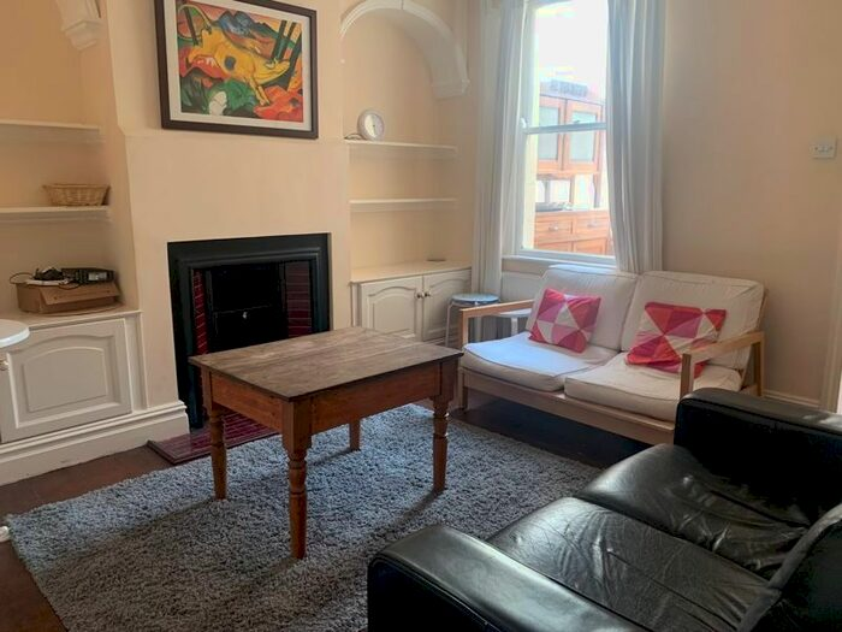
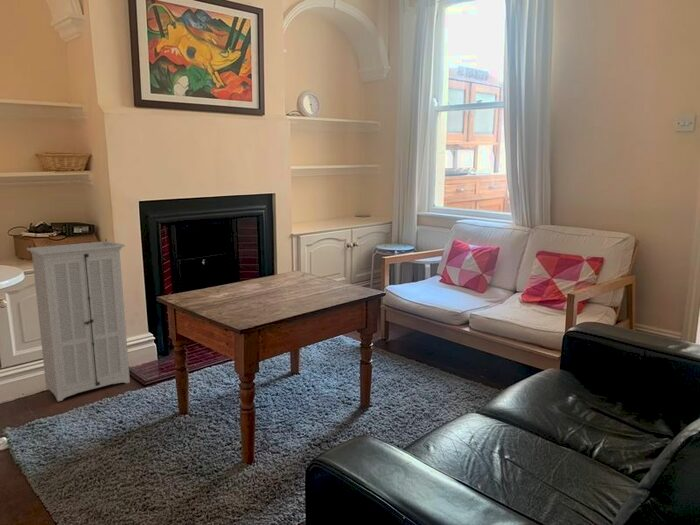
+ storage cabinet [26,238,131,402]
